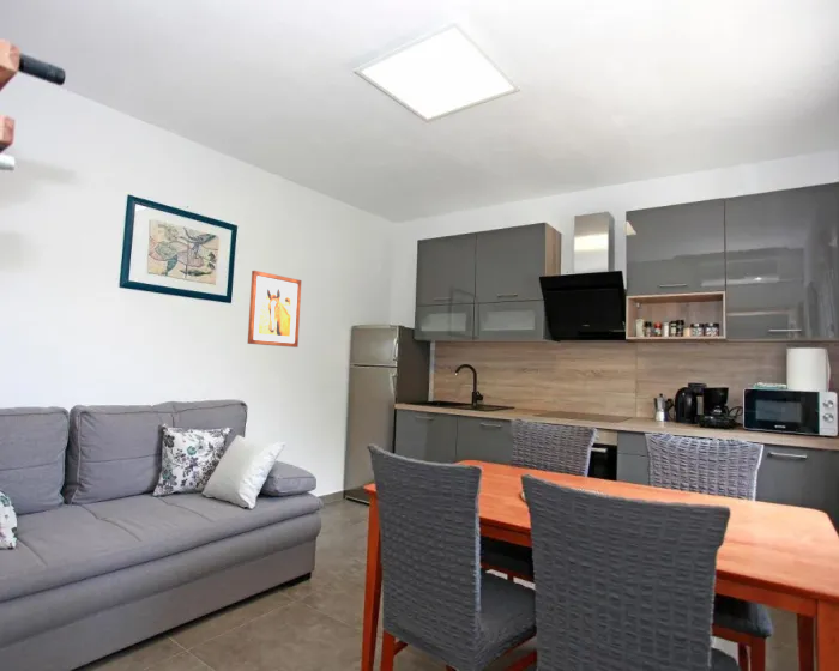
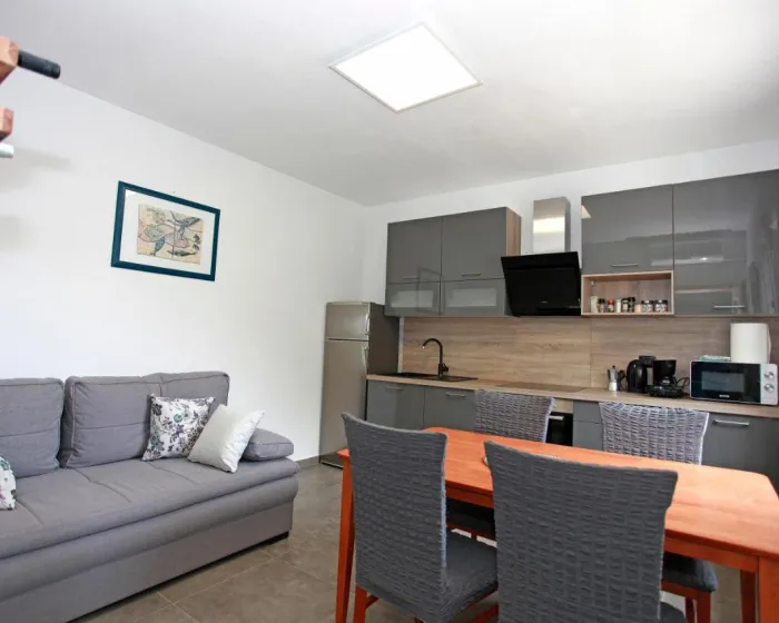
- wall art [247,270,303,349]
